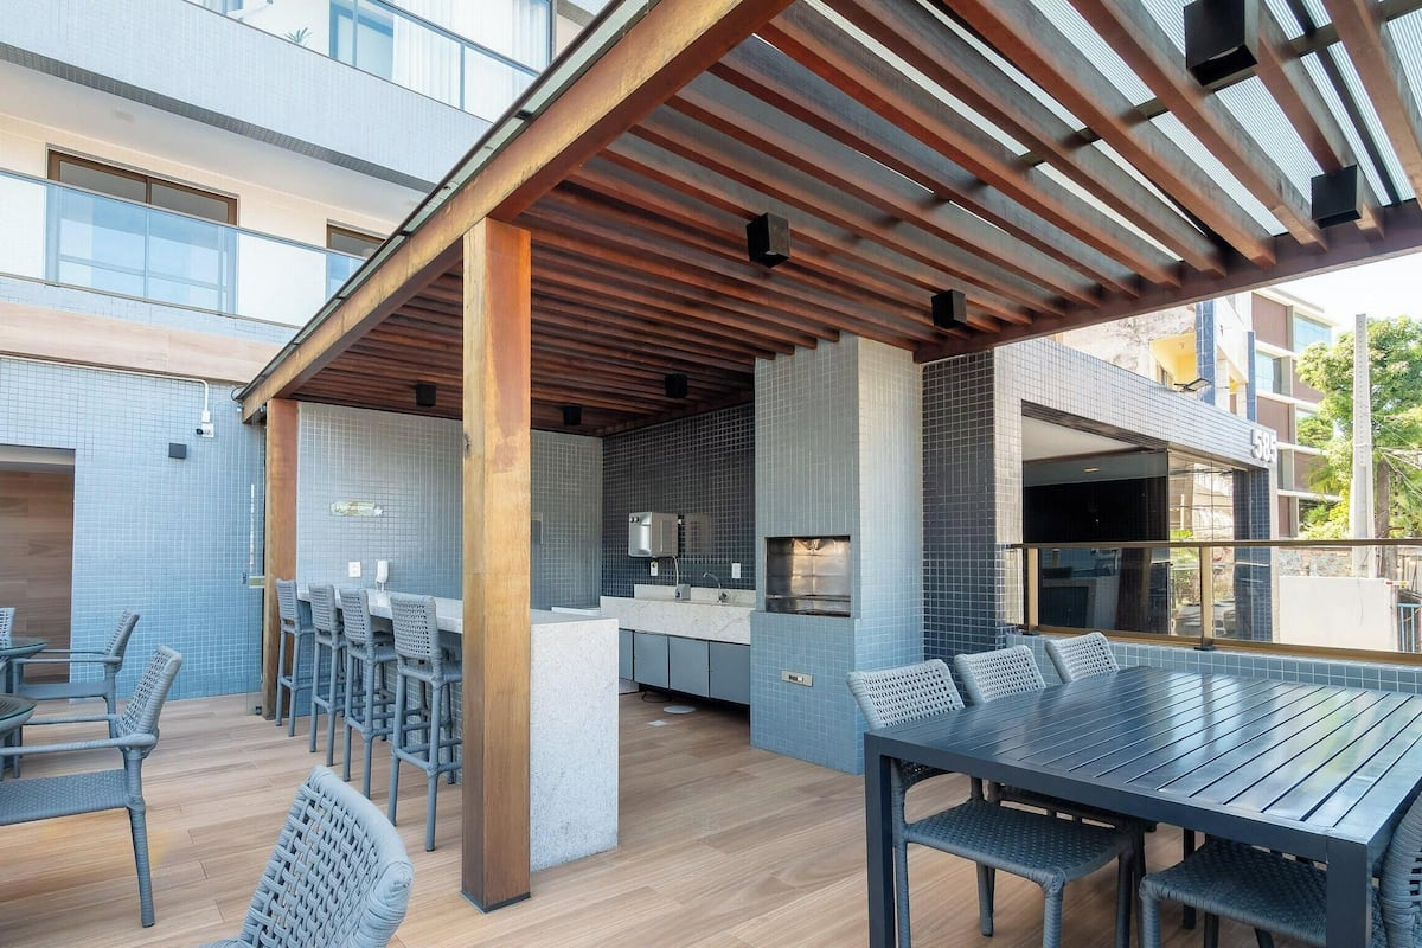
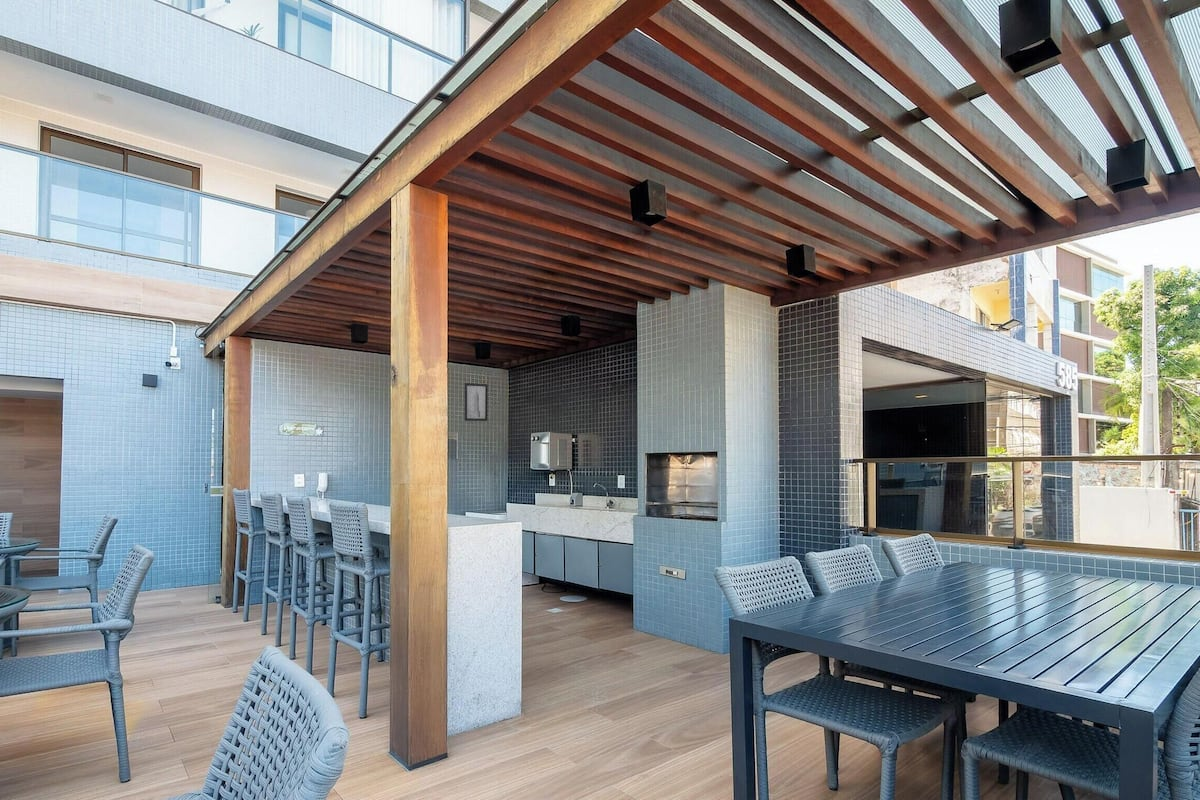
+ wall art [464,382,489,422]
